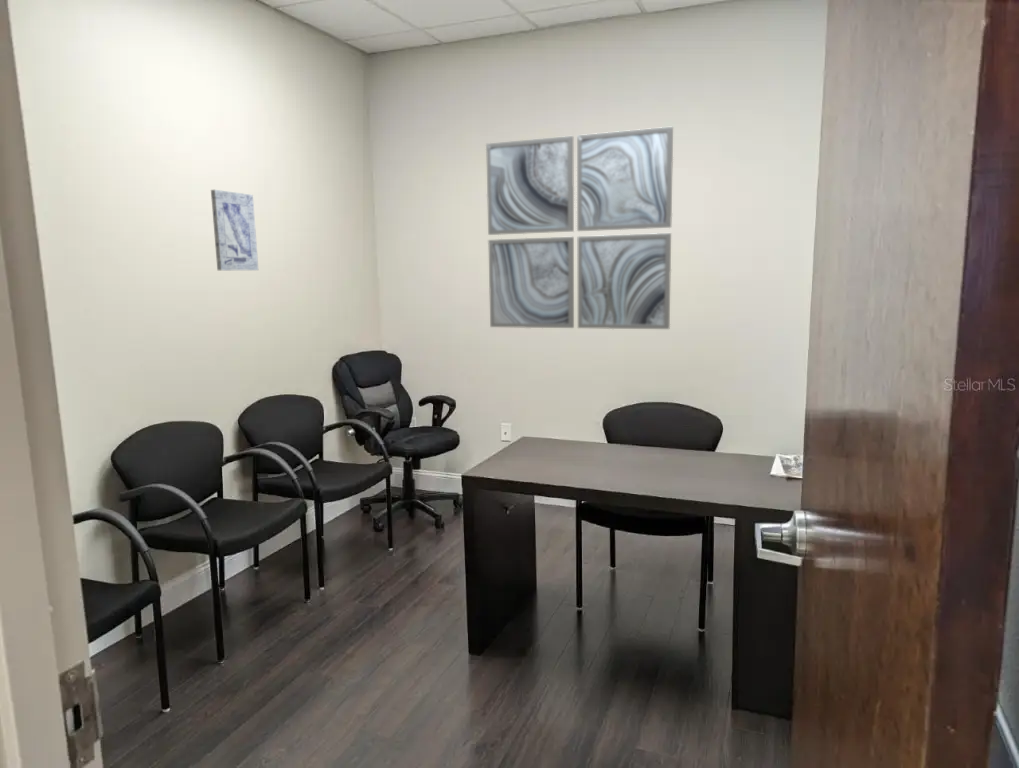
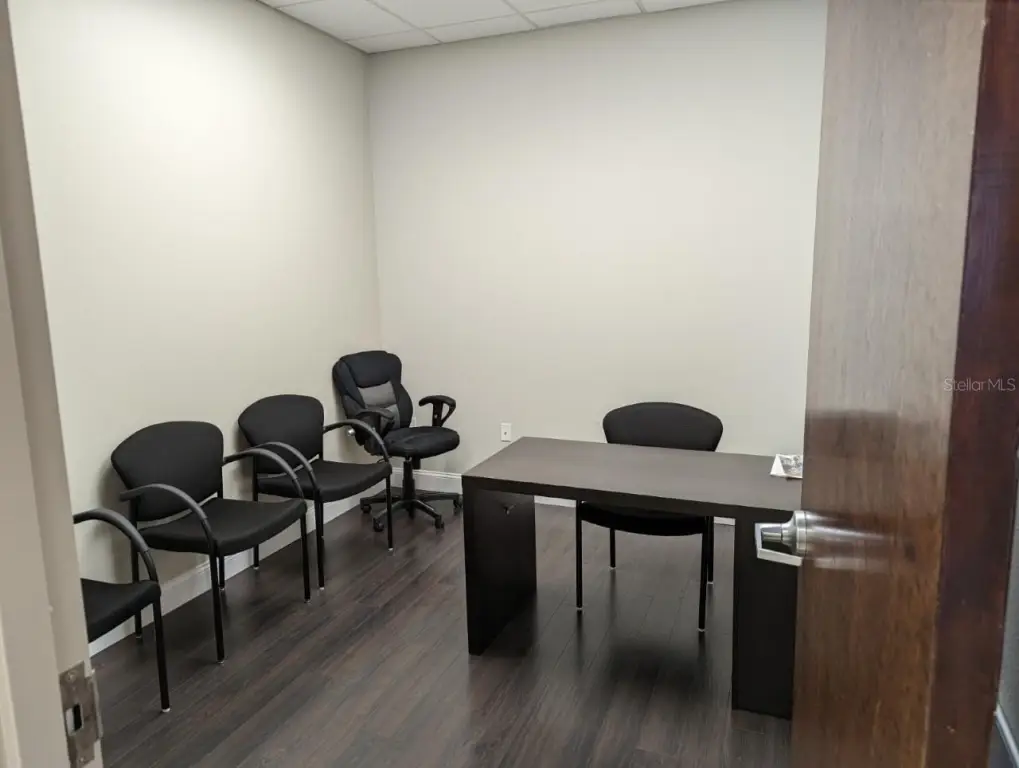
- wall art [210,189,259,271]
- wall art [485,126,674,330]
